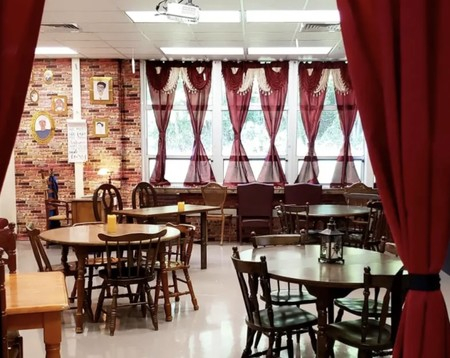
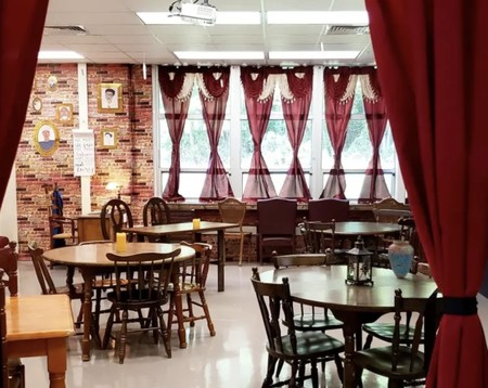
+ vase [387,240,414,280]
